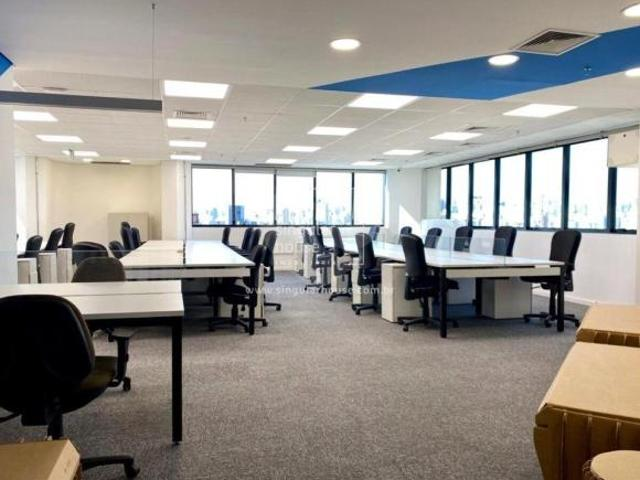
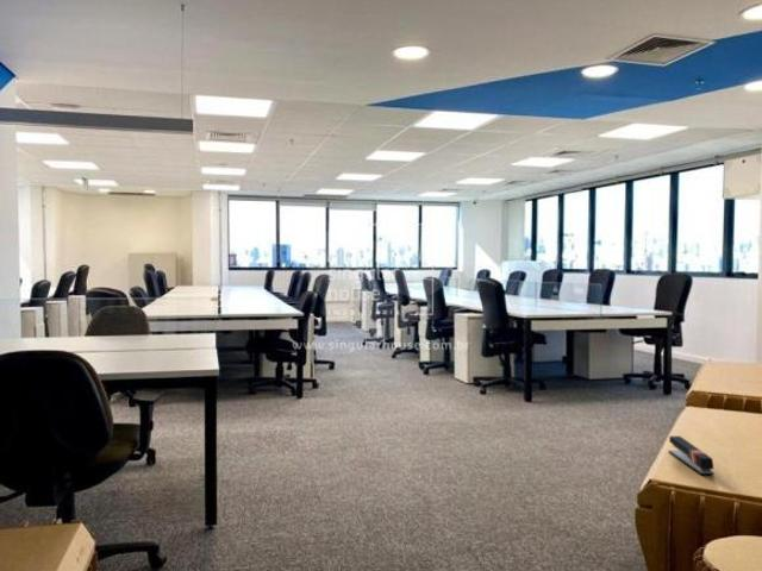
+ stapler [668,435,716,476]
